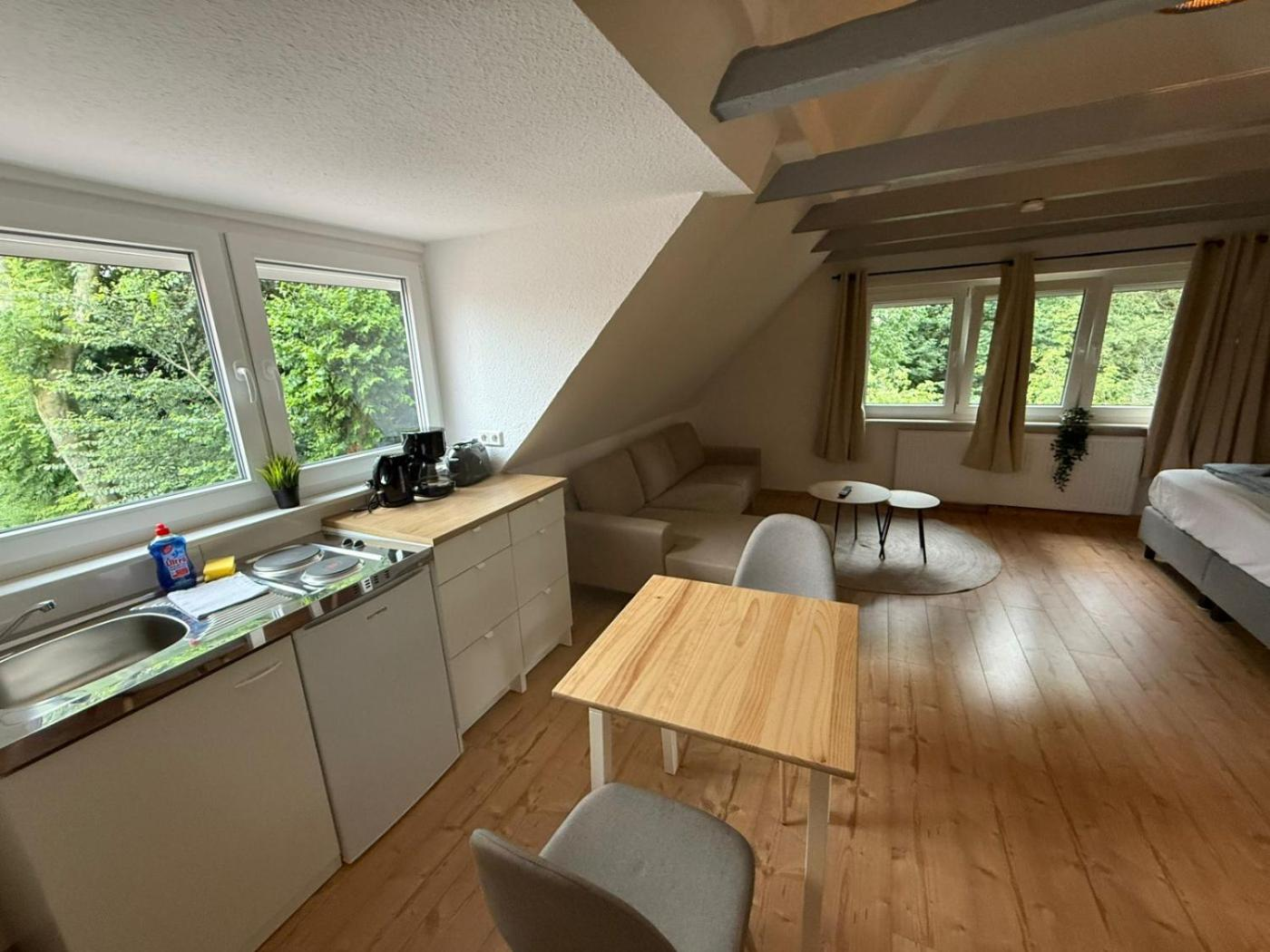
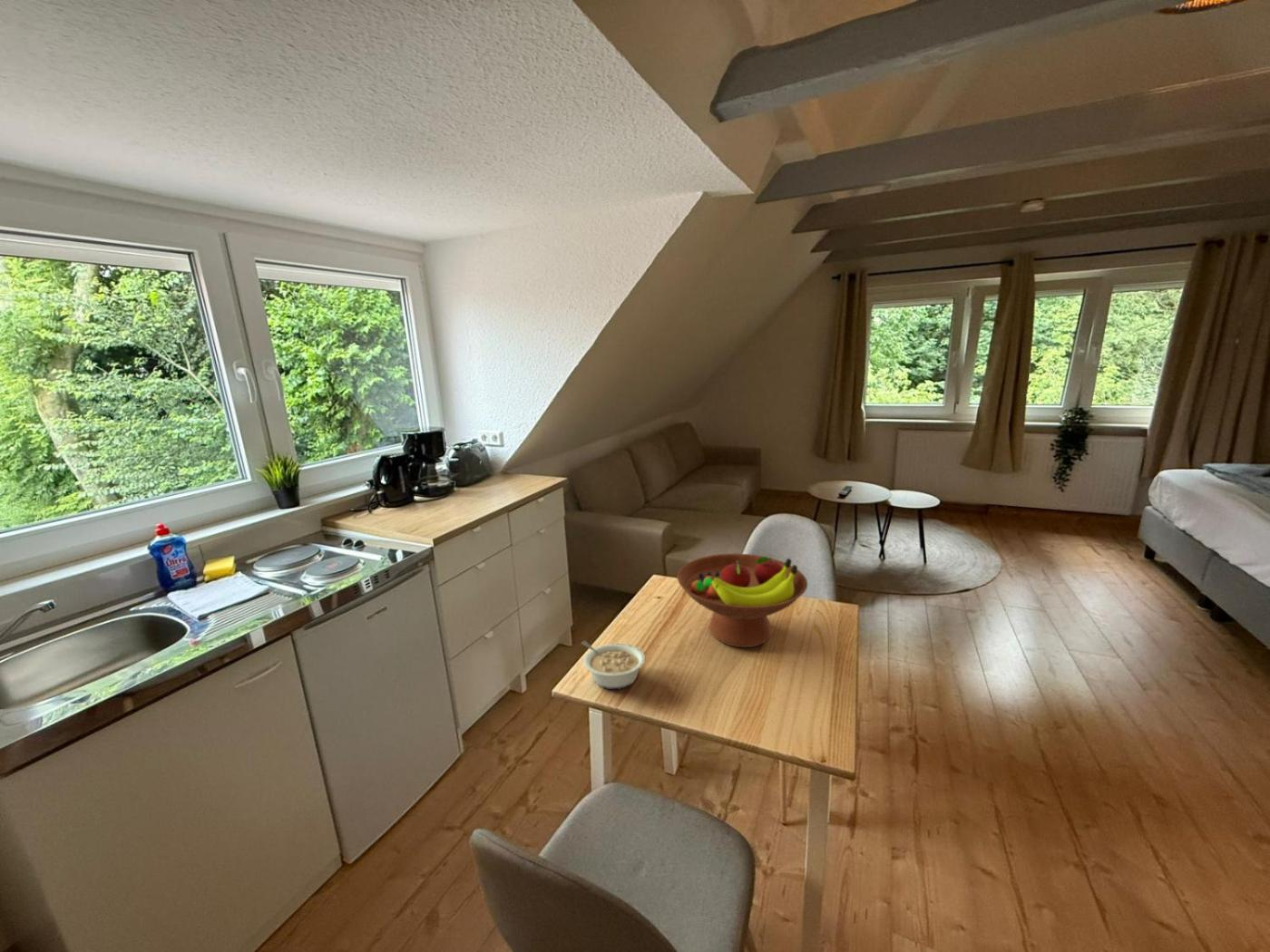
+ fruit bowl [677,552,808,648]
+ legume [581,640,646,690]
